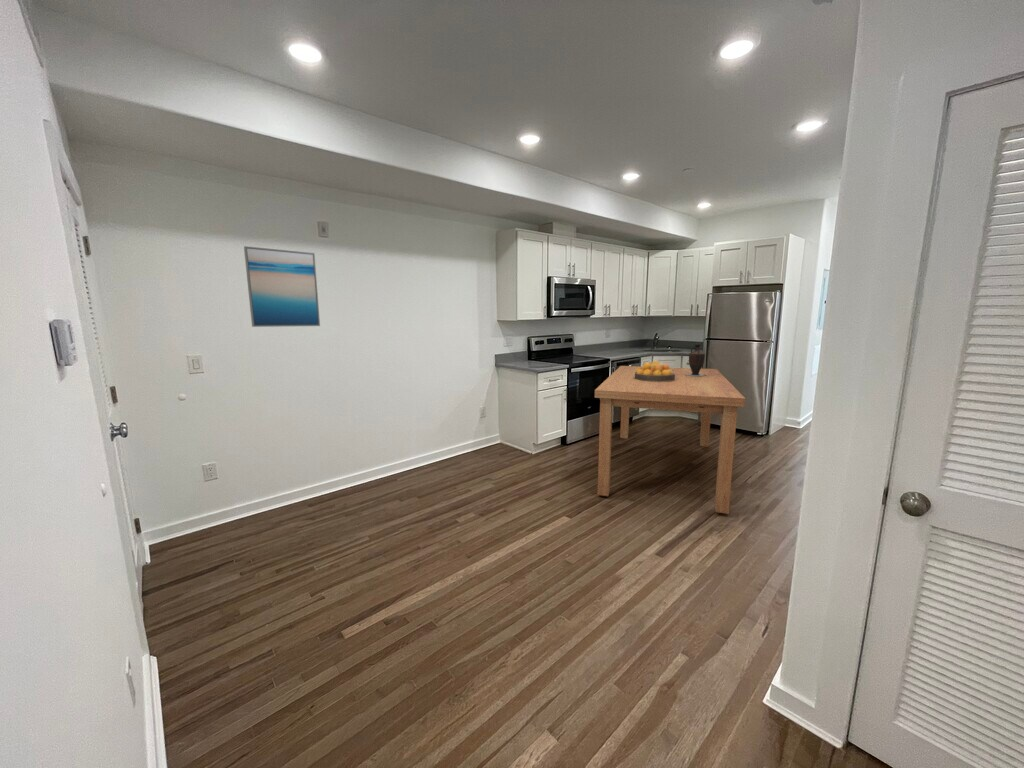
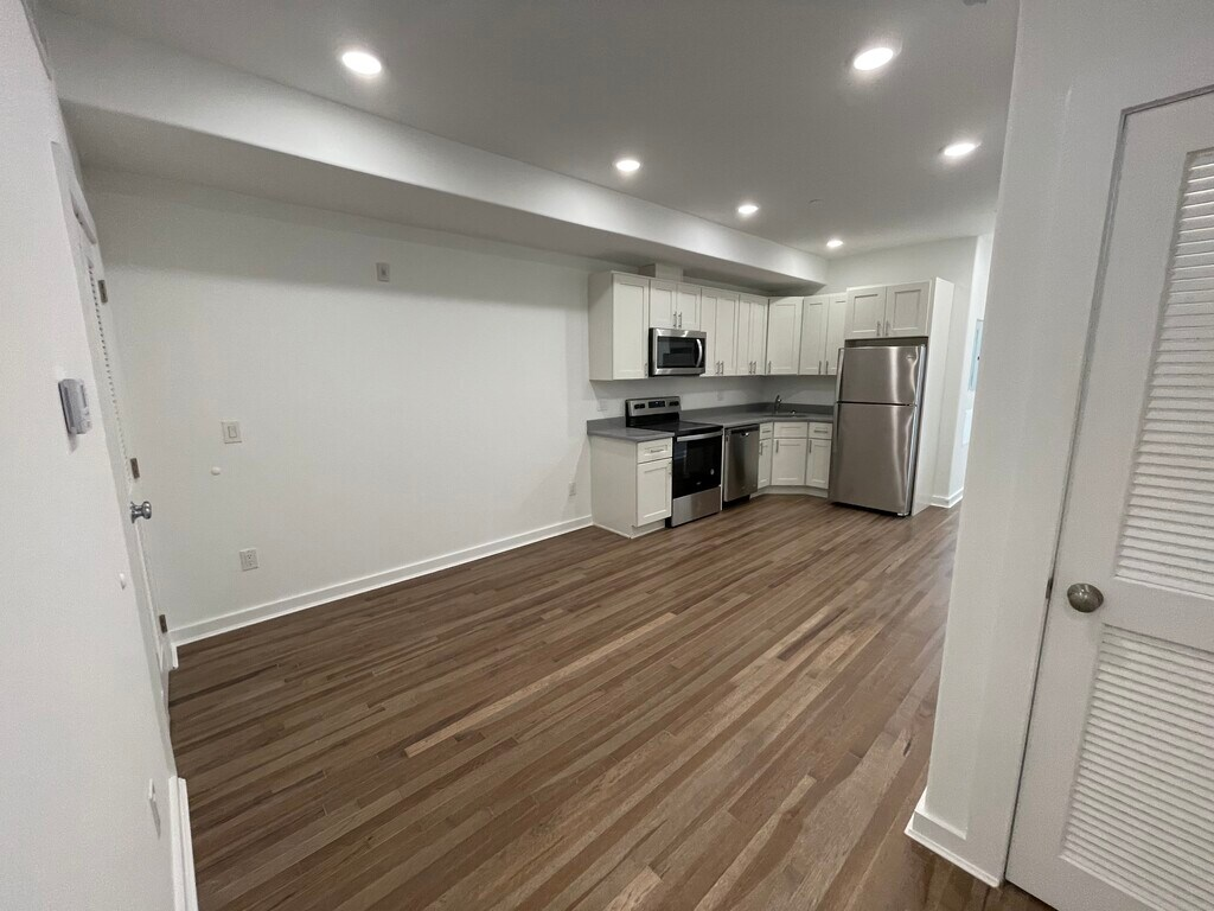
- vase [685,343,706,377]
- fruit bowl [635,360,675,382]
- dining table [594,365,746,515]
- wall art [243,245,321,328]
